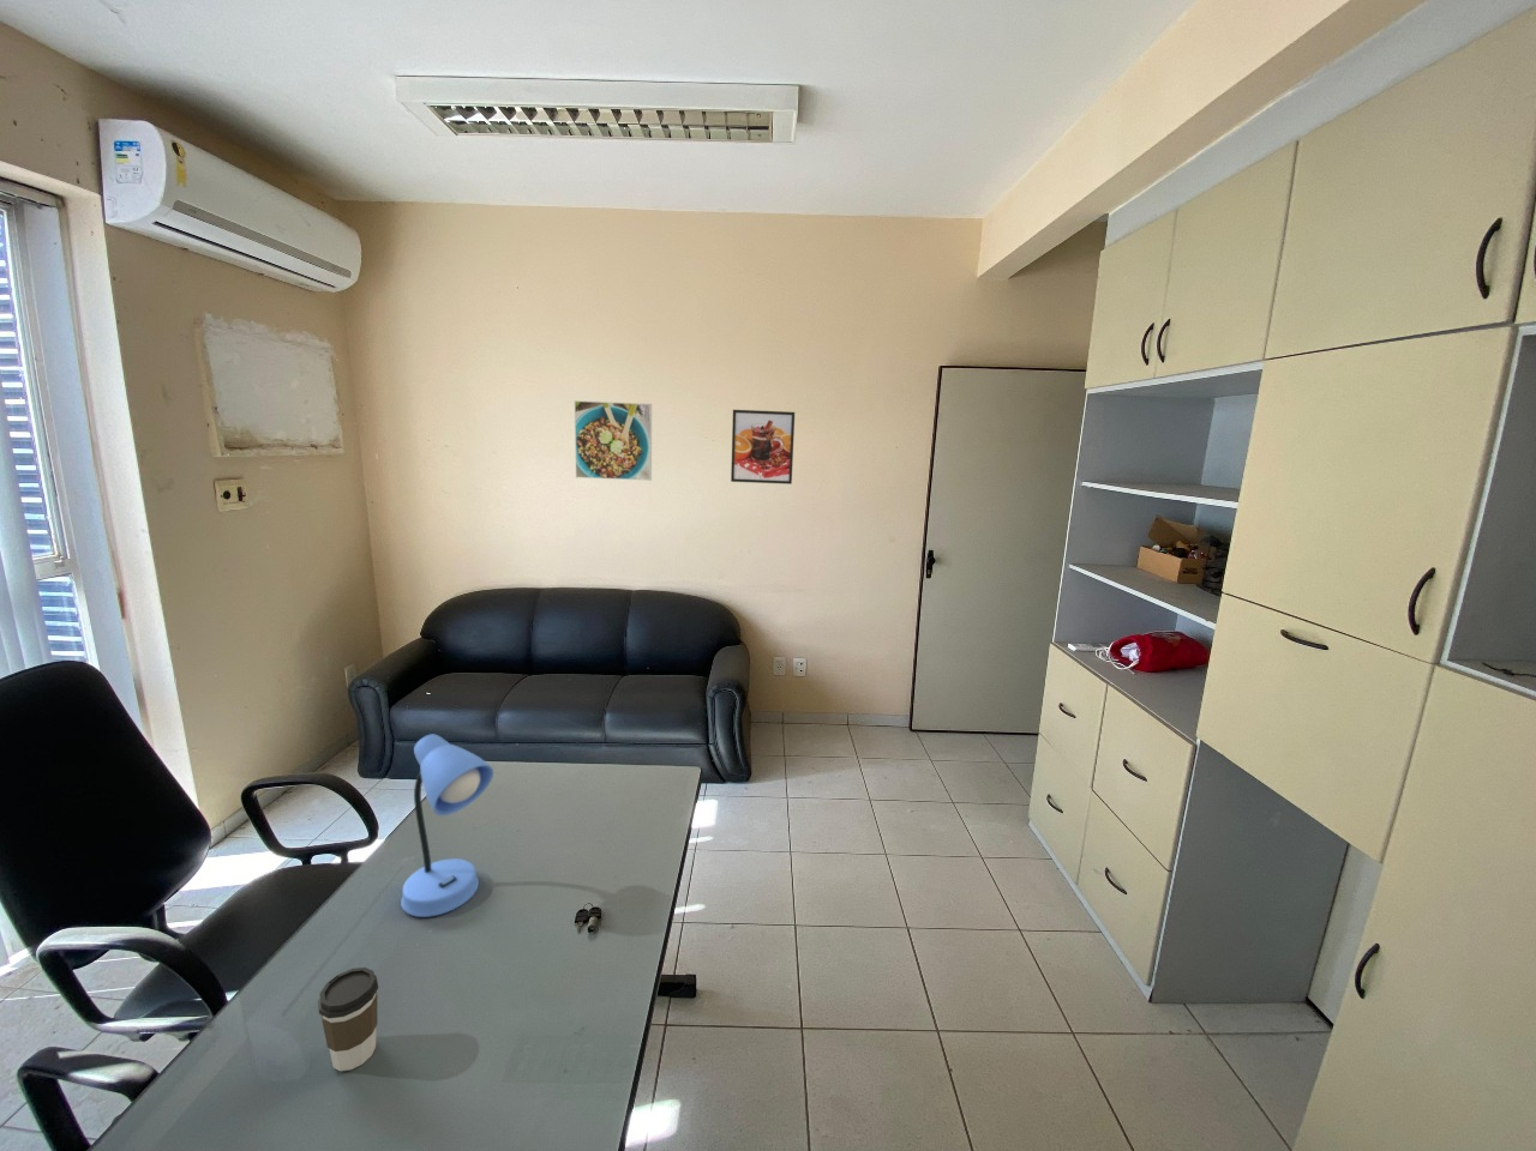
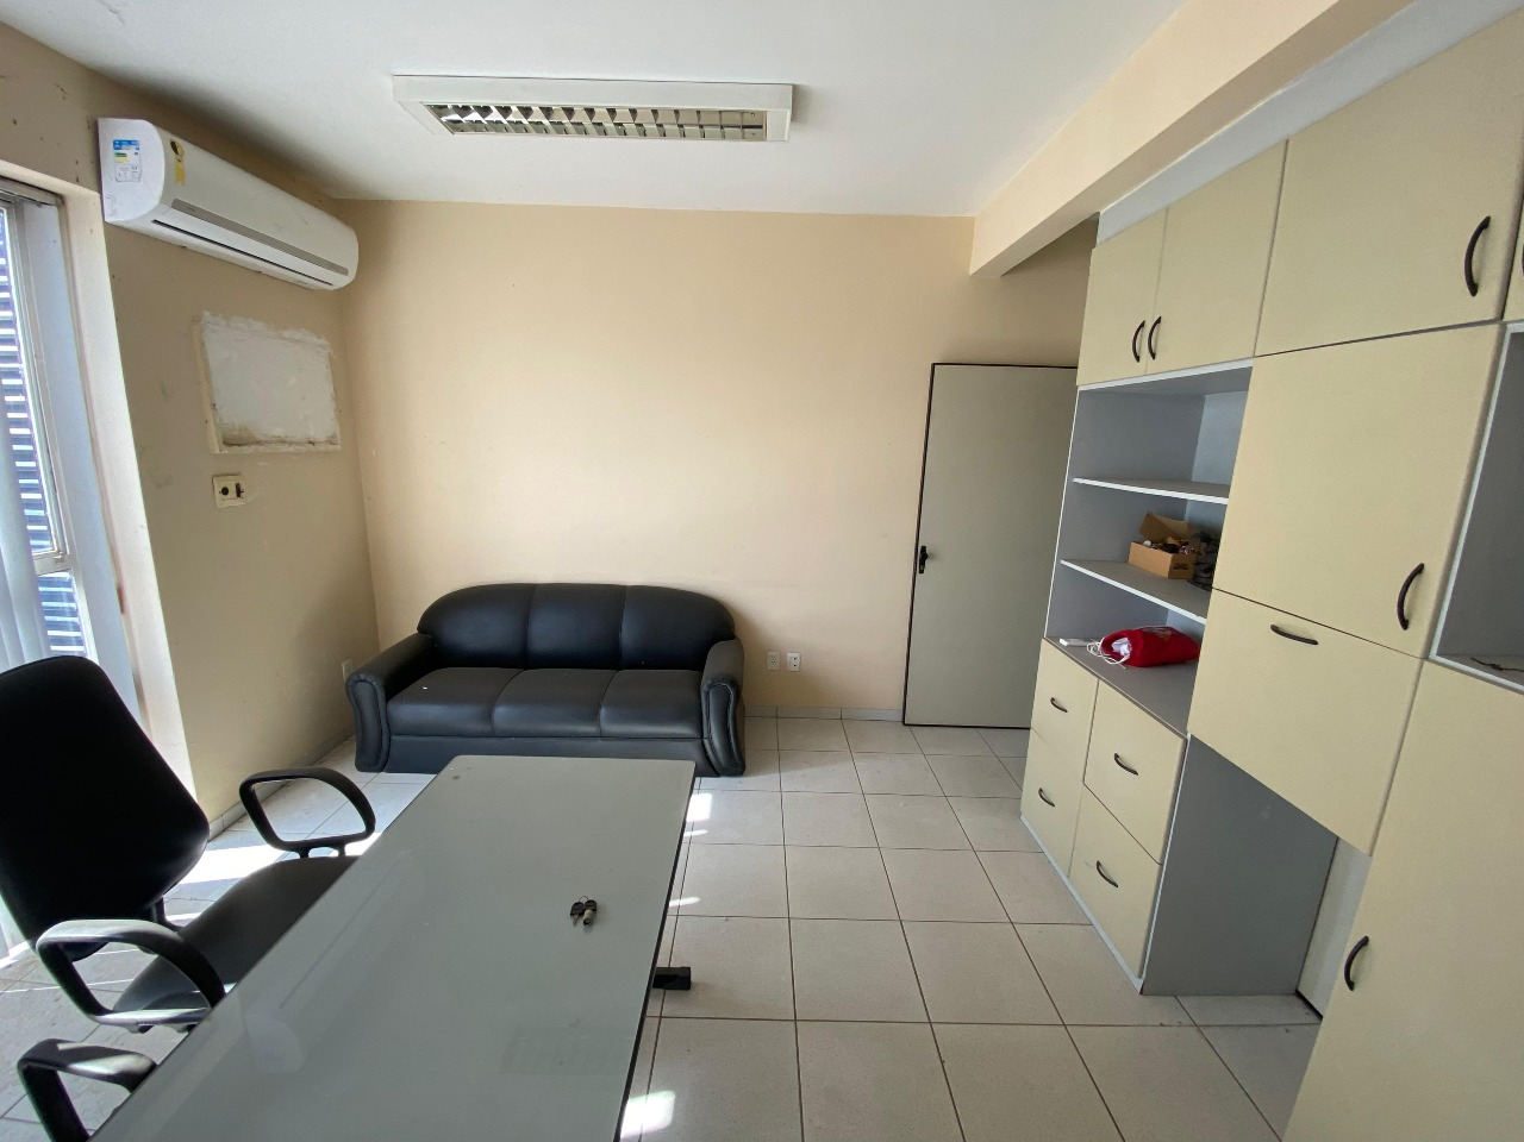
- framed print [729,409,796,486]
- coffee cup [317,966,380,1072]
- desk lamp [399,733,495,919]
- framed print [573,399,653,482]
